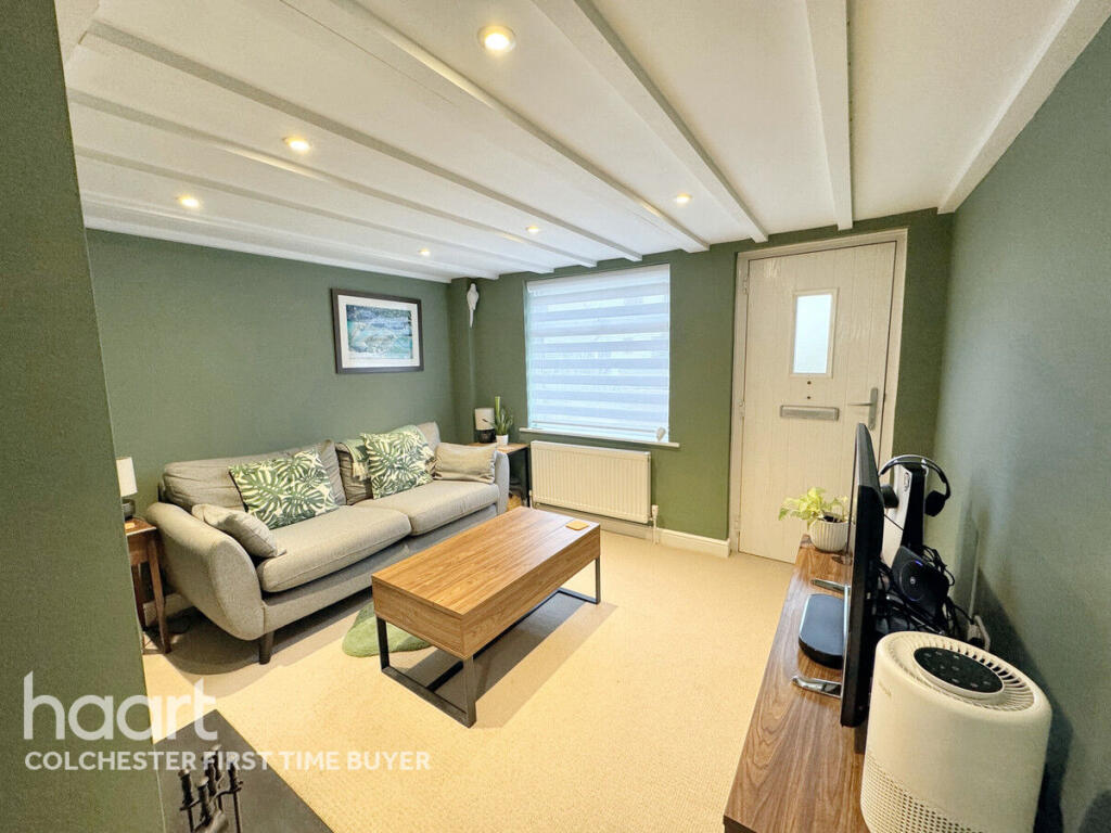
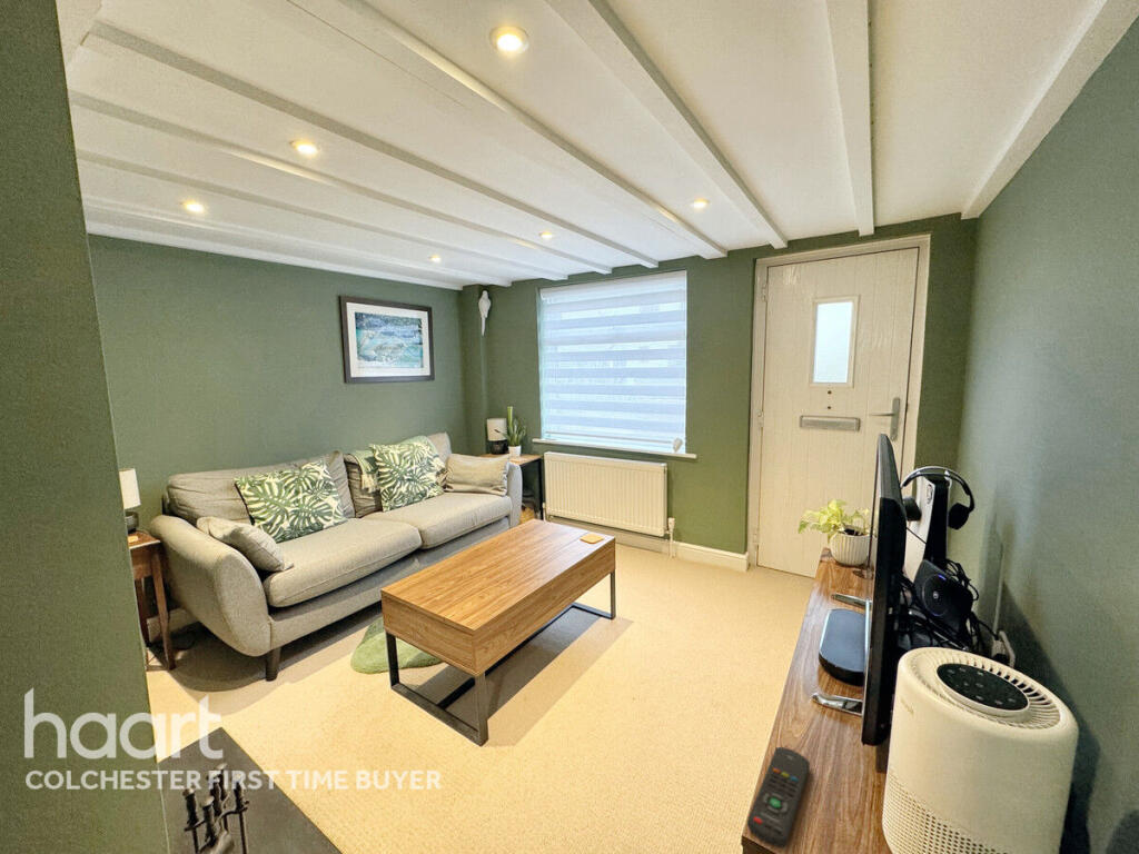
+ remote control [746,746,811,848]
